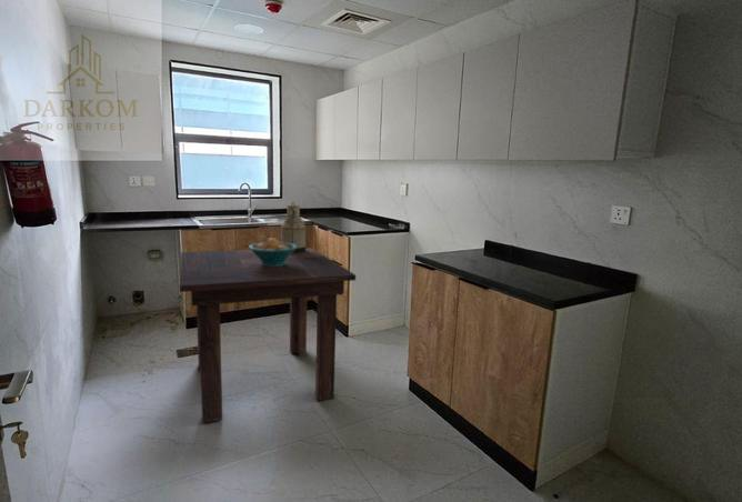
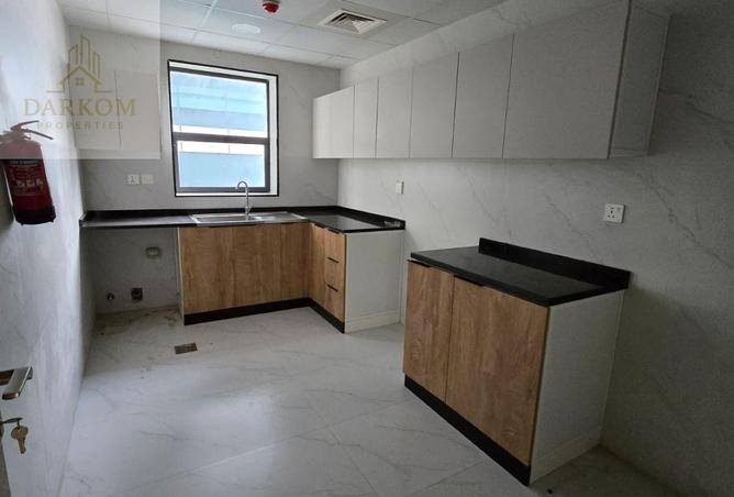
- milk can [280,201,307,253]
- fruit bowl [248,237,297,267]
- dining table [179,247,357,424]
